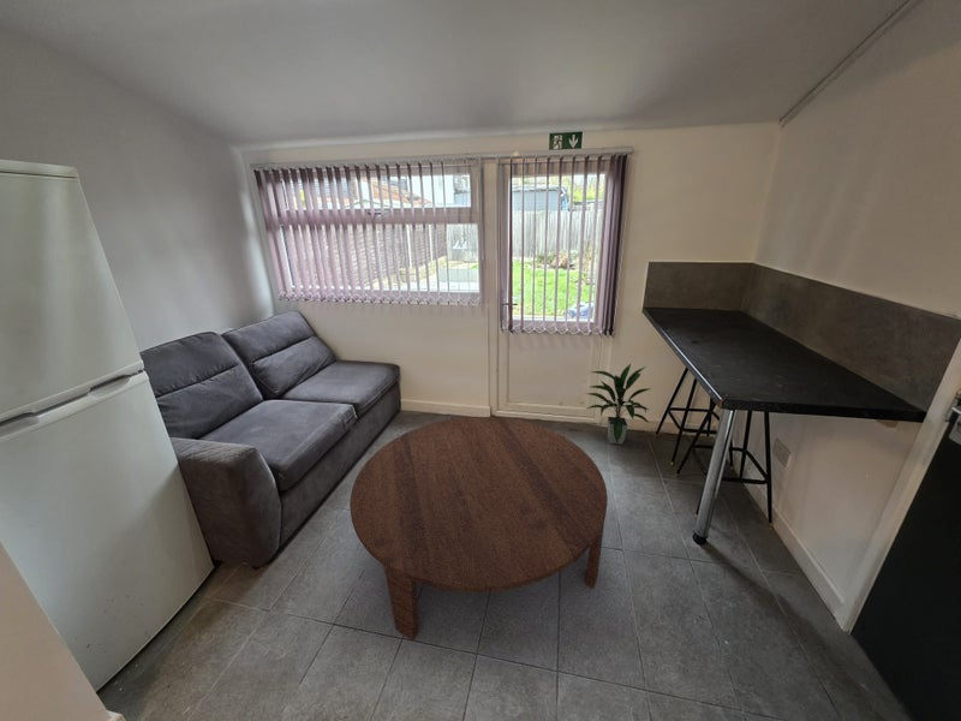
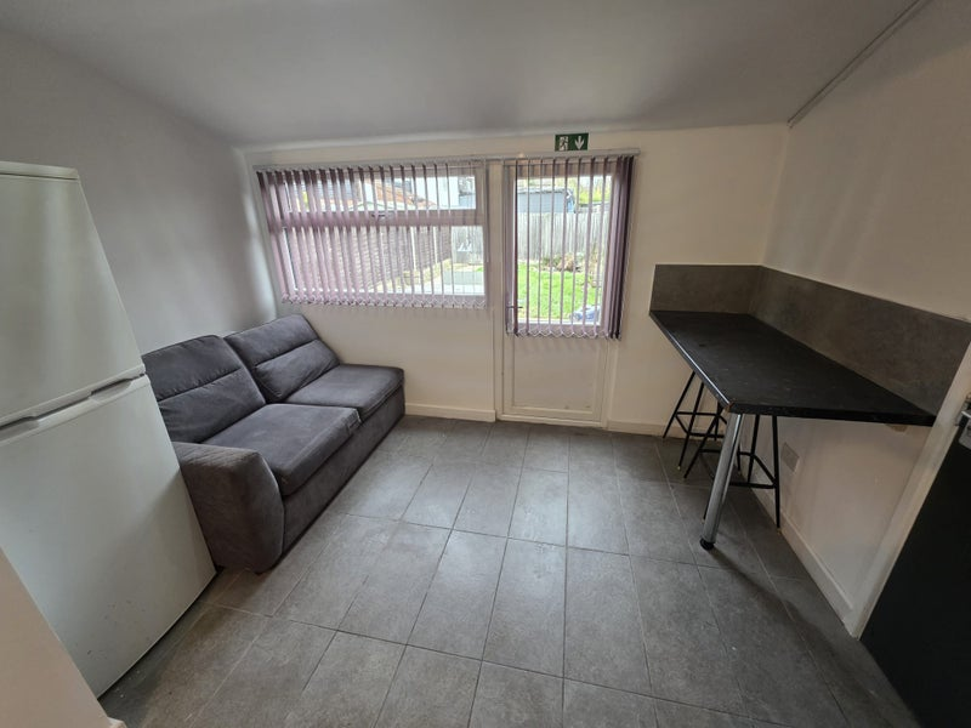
- coffee table [348,416,609,642]
- indoor plant [584,363,652,445]
